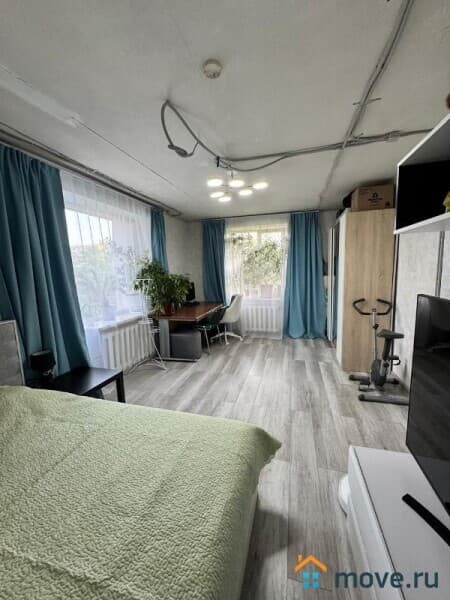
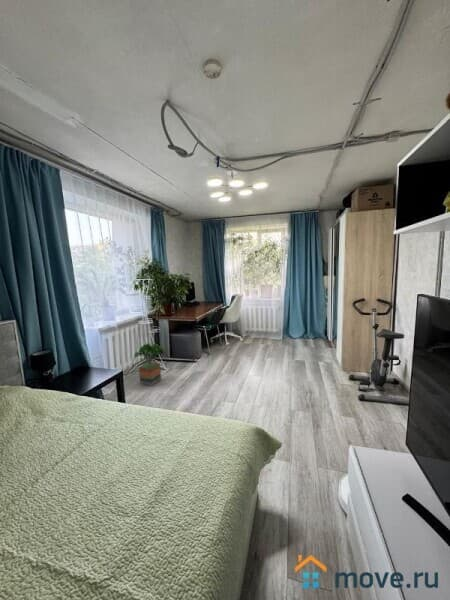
+ potted tree [133,342,167,387]
